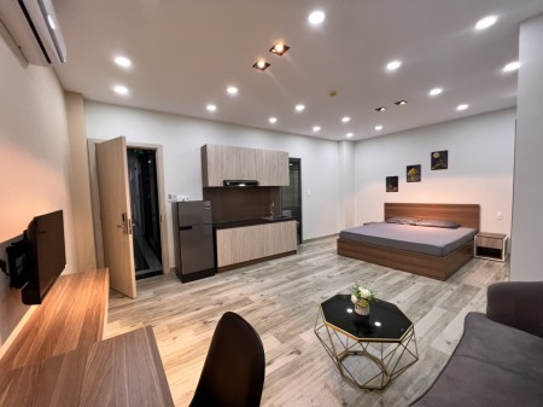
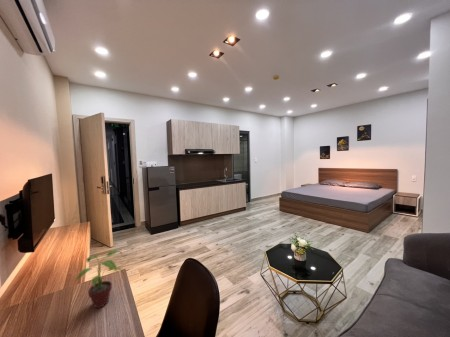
+ potted plant [74,249,123,309]
